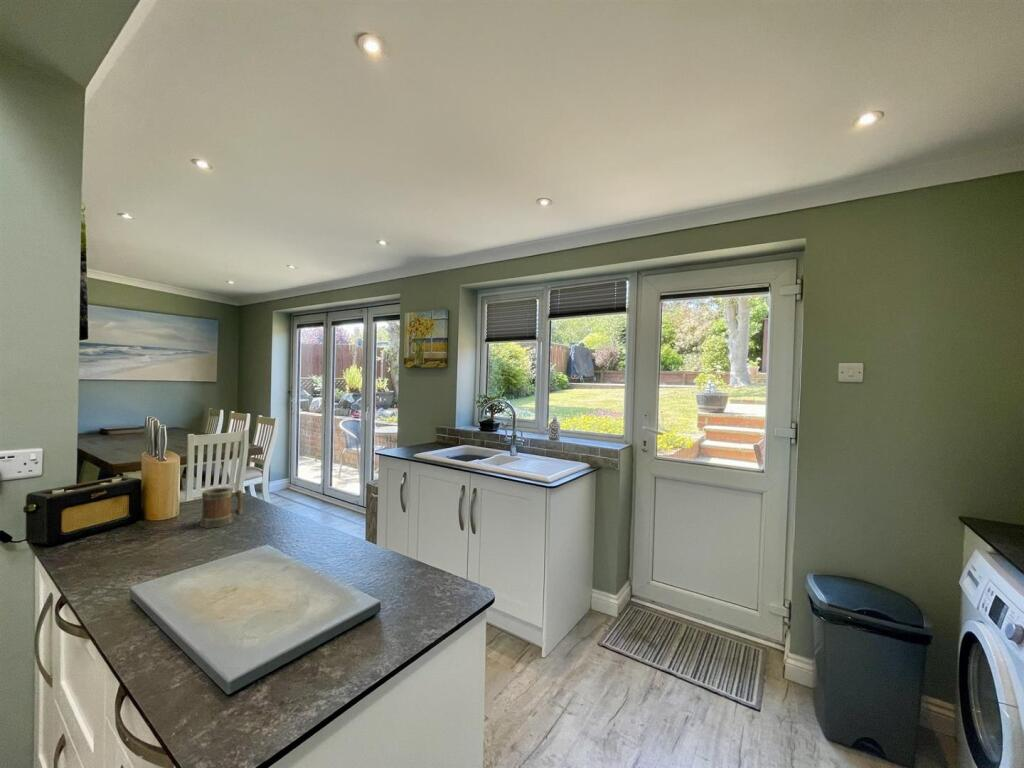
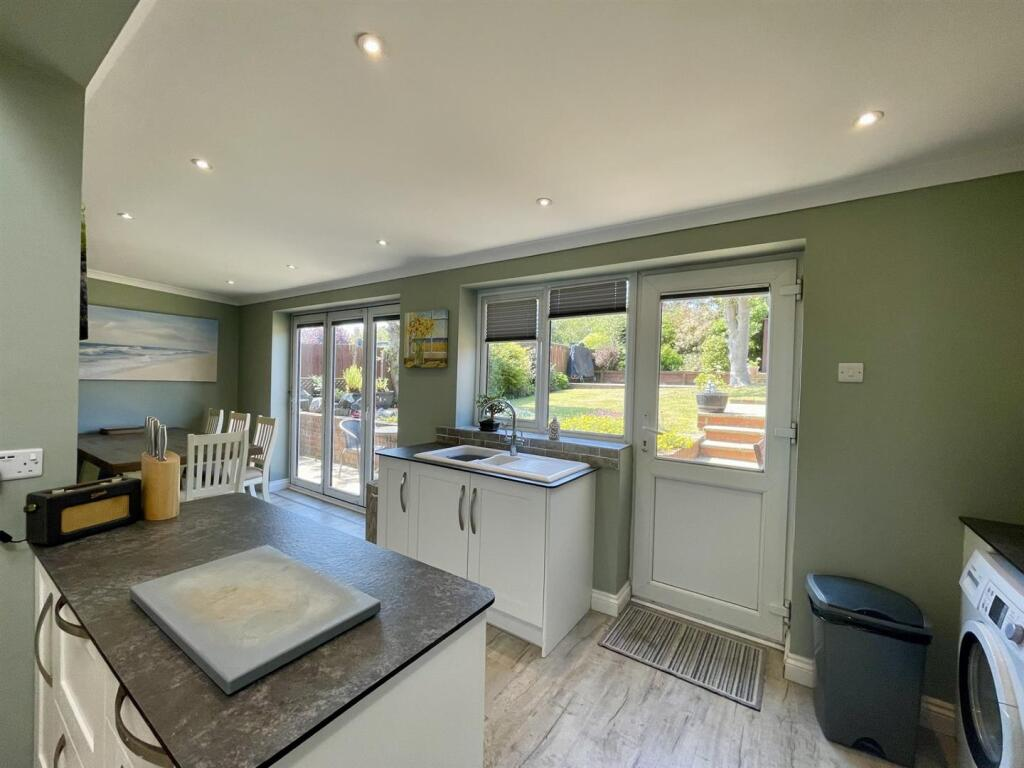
- mug [199,486,244,529]
